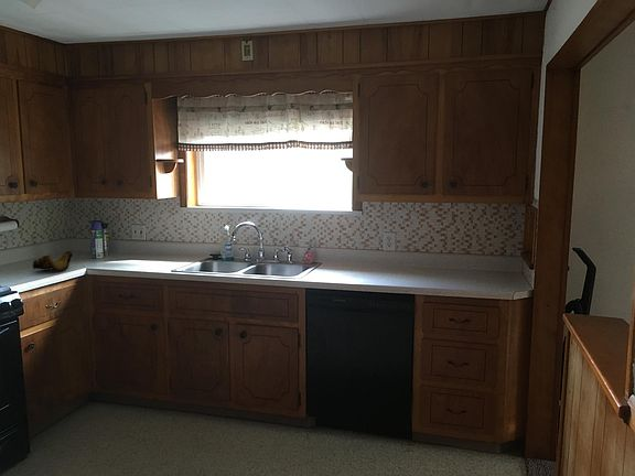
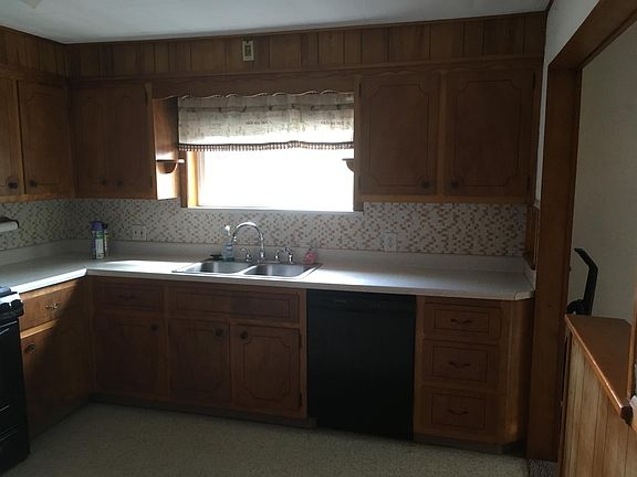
- banana bunch [32,250,74,272]
